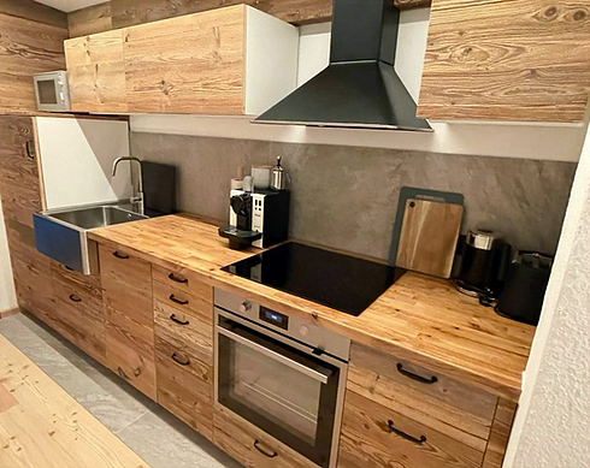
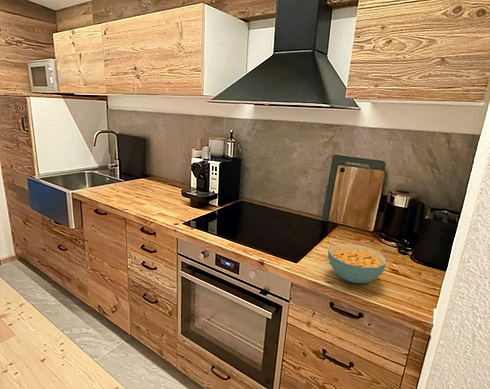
+ cereal bowl [327,242,387,284]
